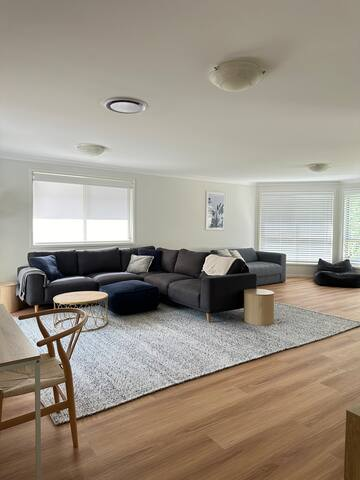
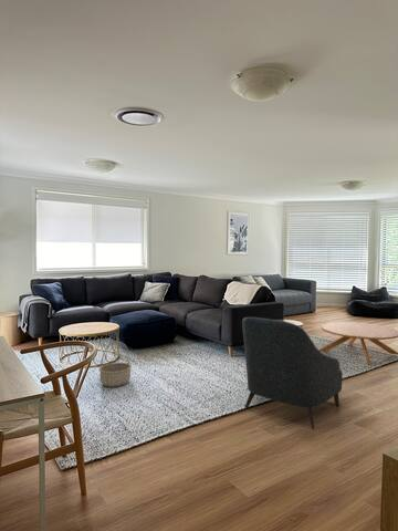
+ armchair [241,316,344,430]
+ basket [98,341,133,388]
+ coffee table [317,321,398,366]
